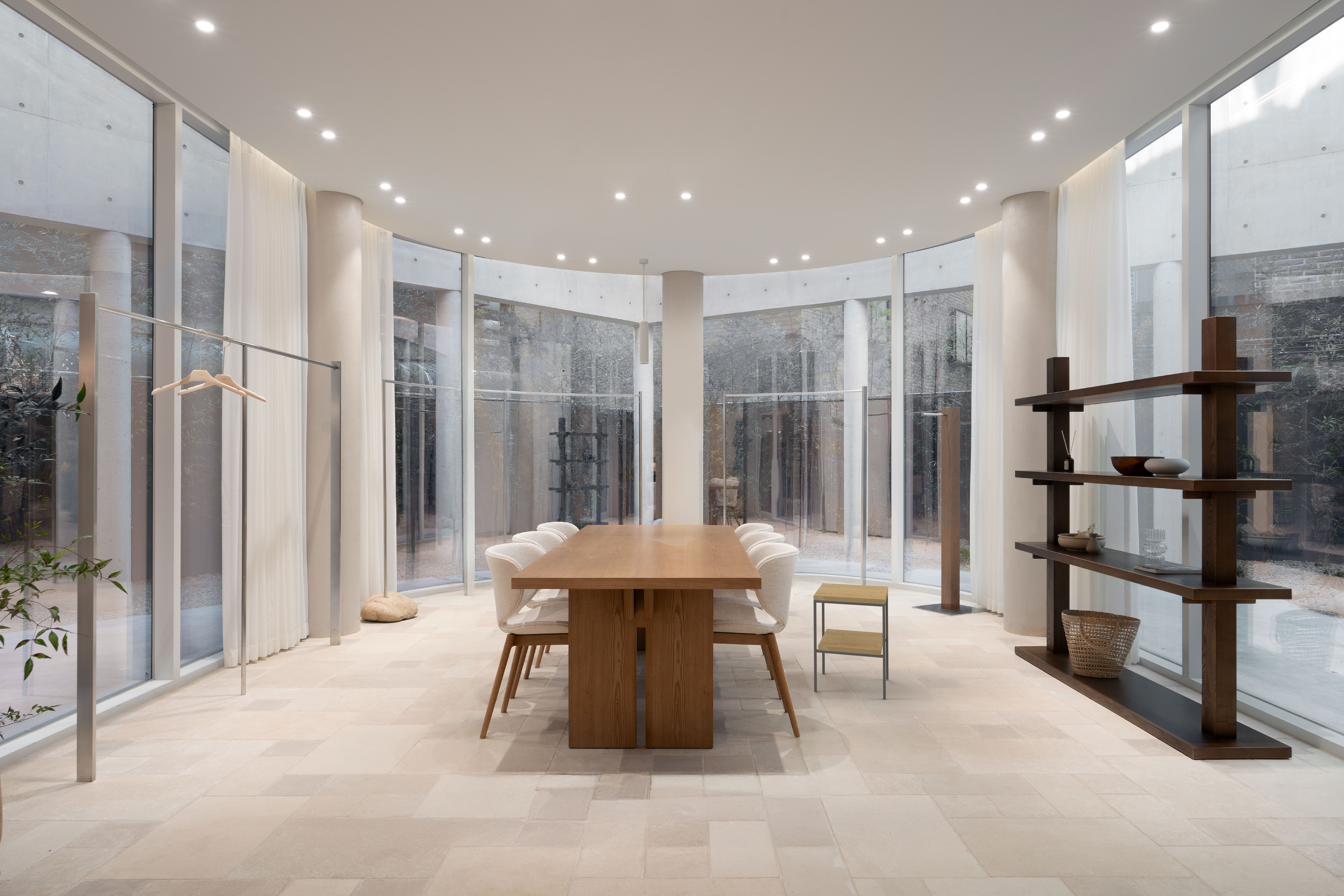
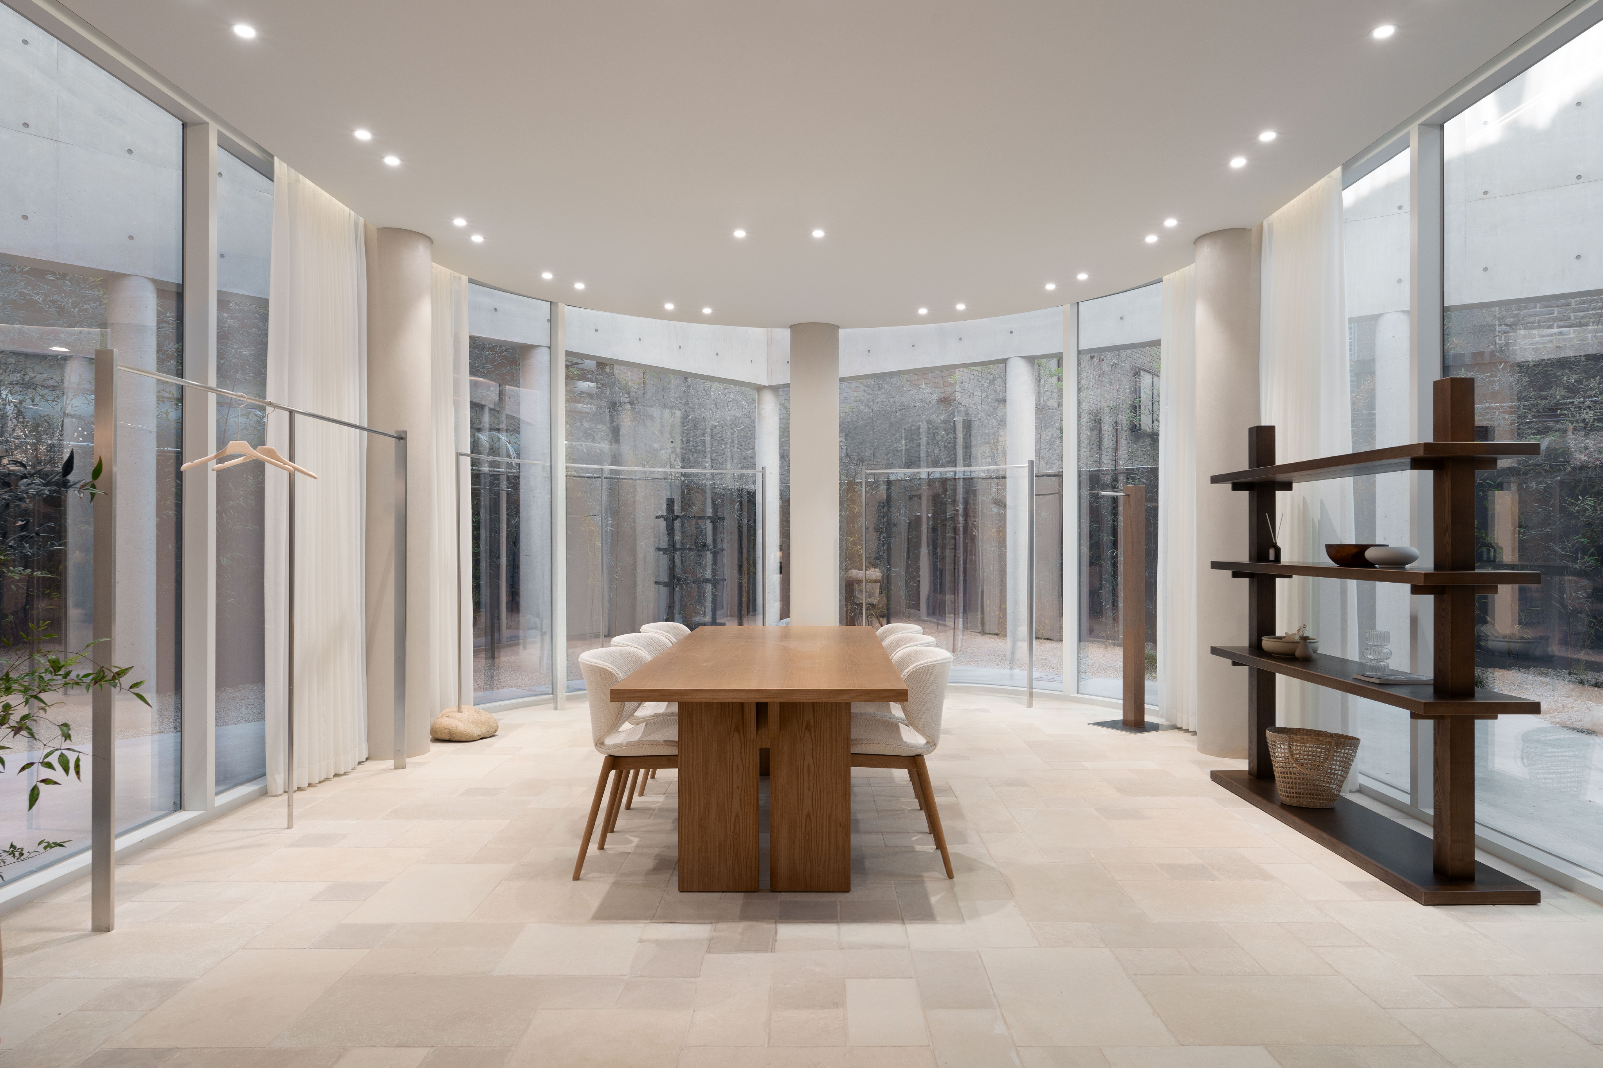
- pendant light [639,258,649,365]
- side table [813,583,889,699]
